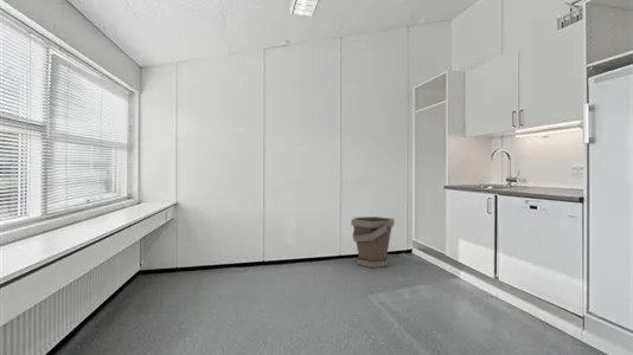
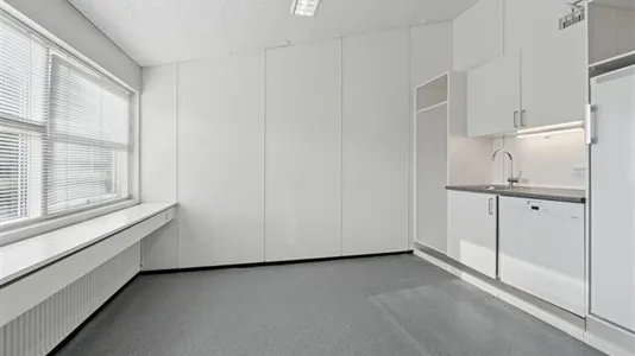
- bucket [350,215,396,269]
